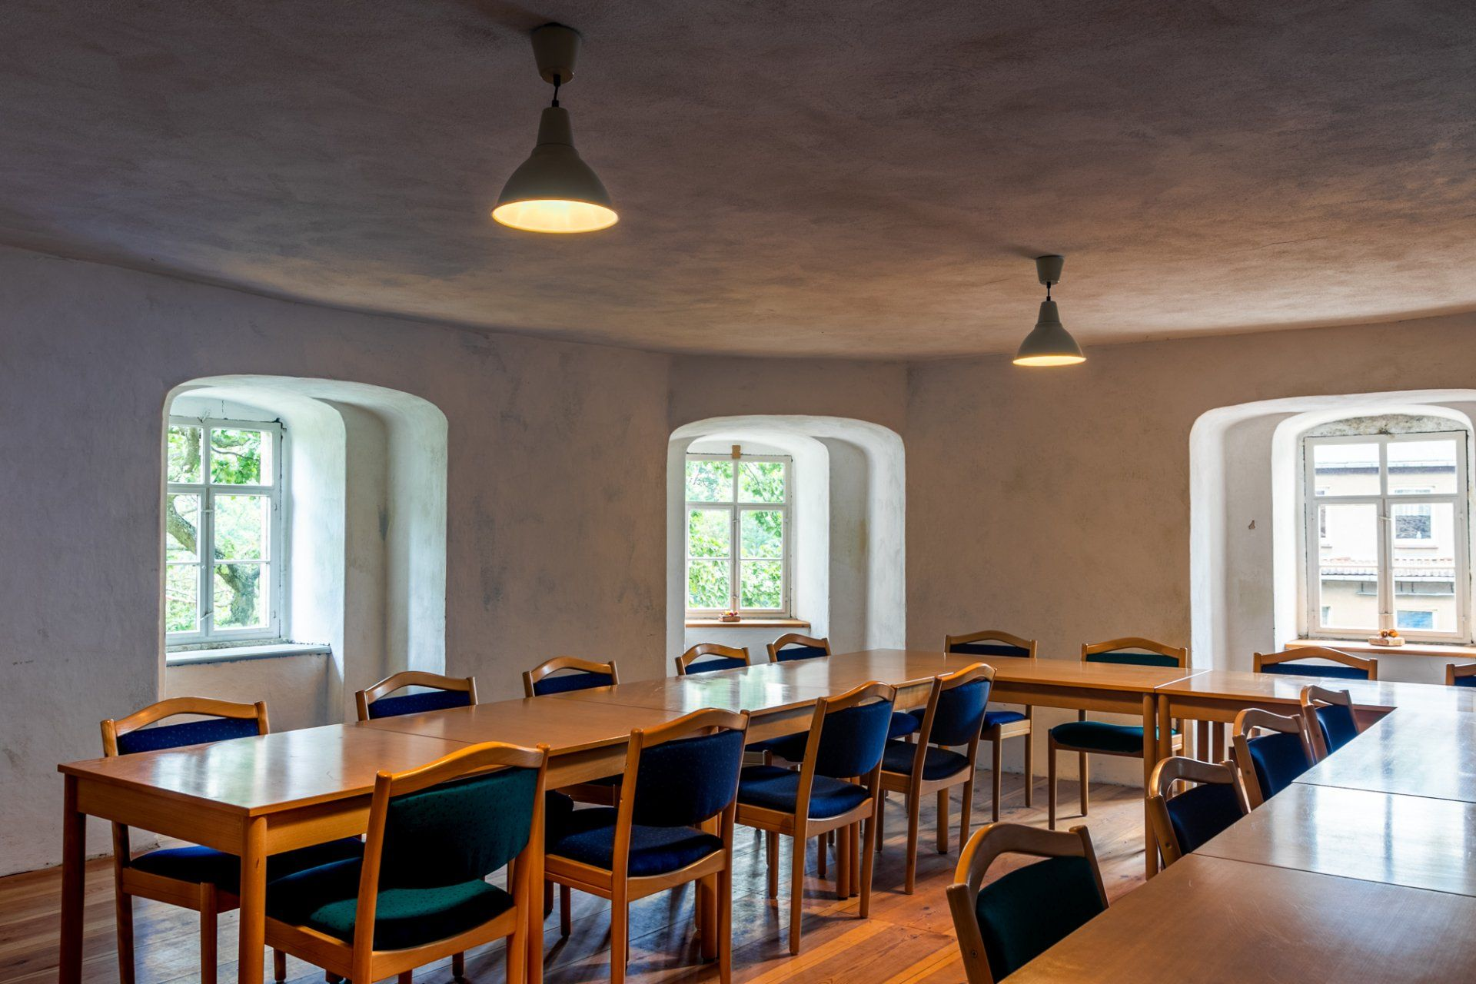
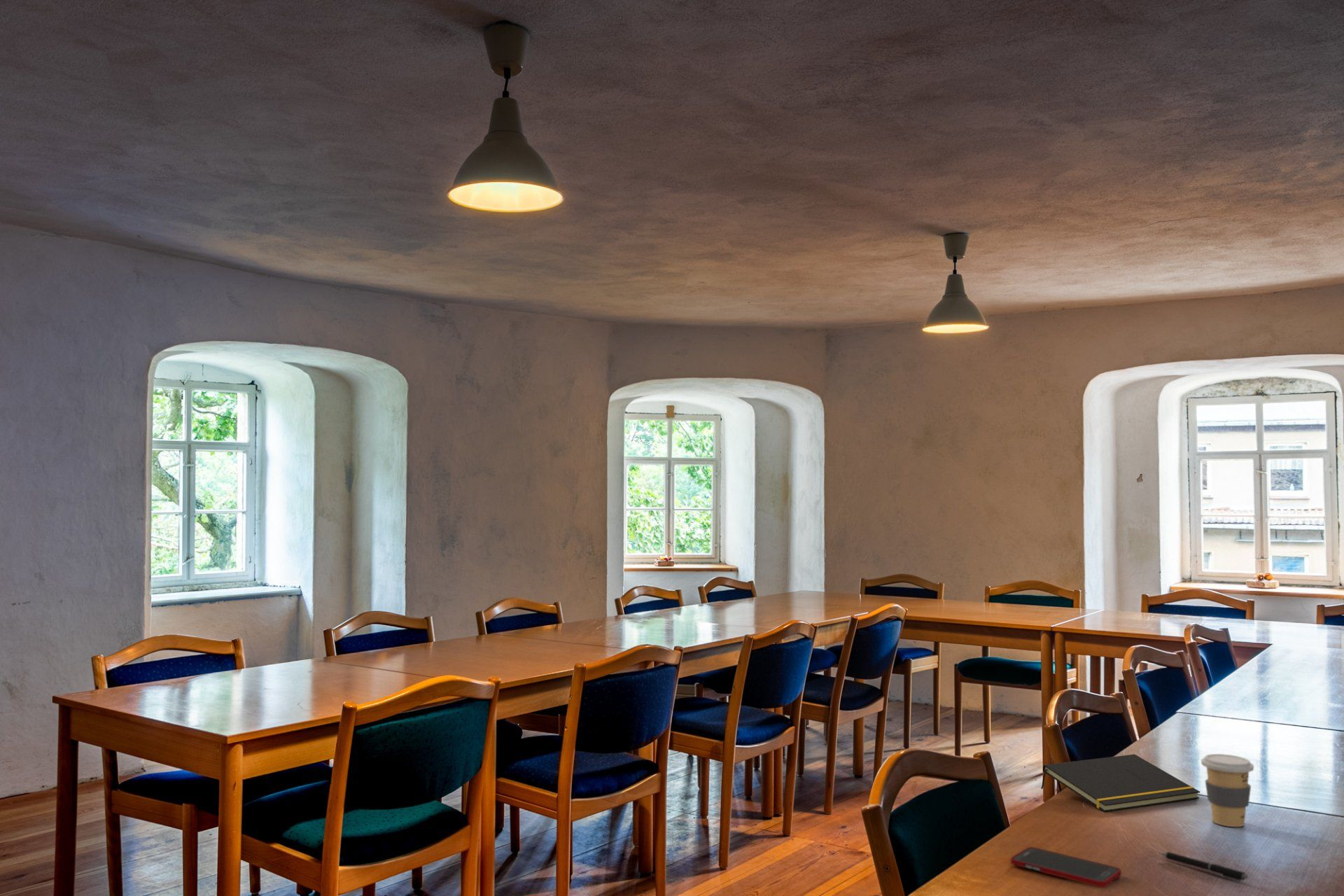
+ pen [1160,851,1249,883]
+ cell phone [1010,846,1122,888]
+ notepad [1040,754,1201,813]
+ coffee cup [1201,753,1254,827]
